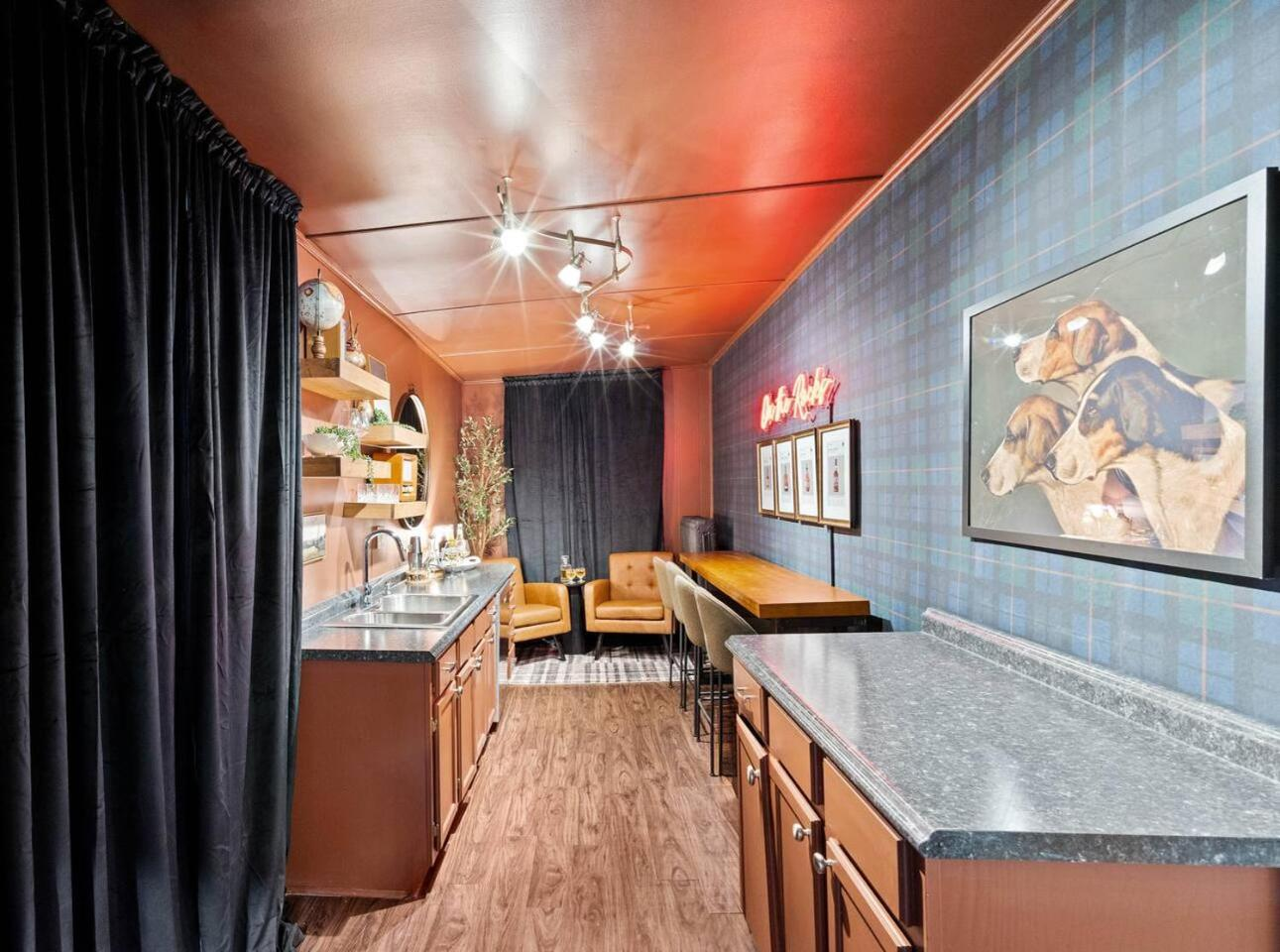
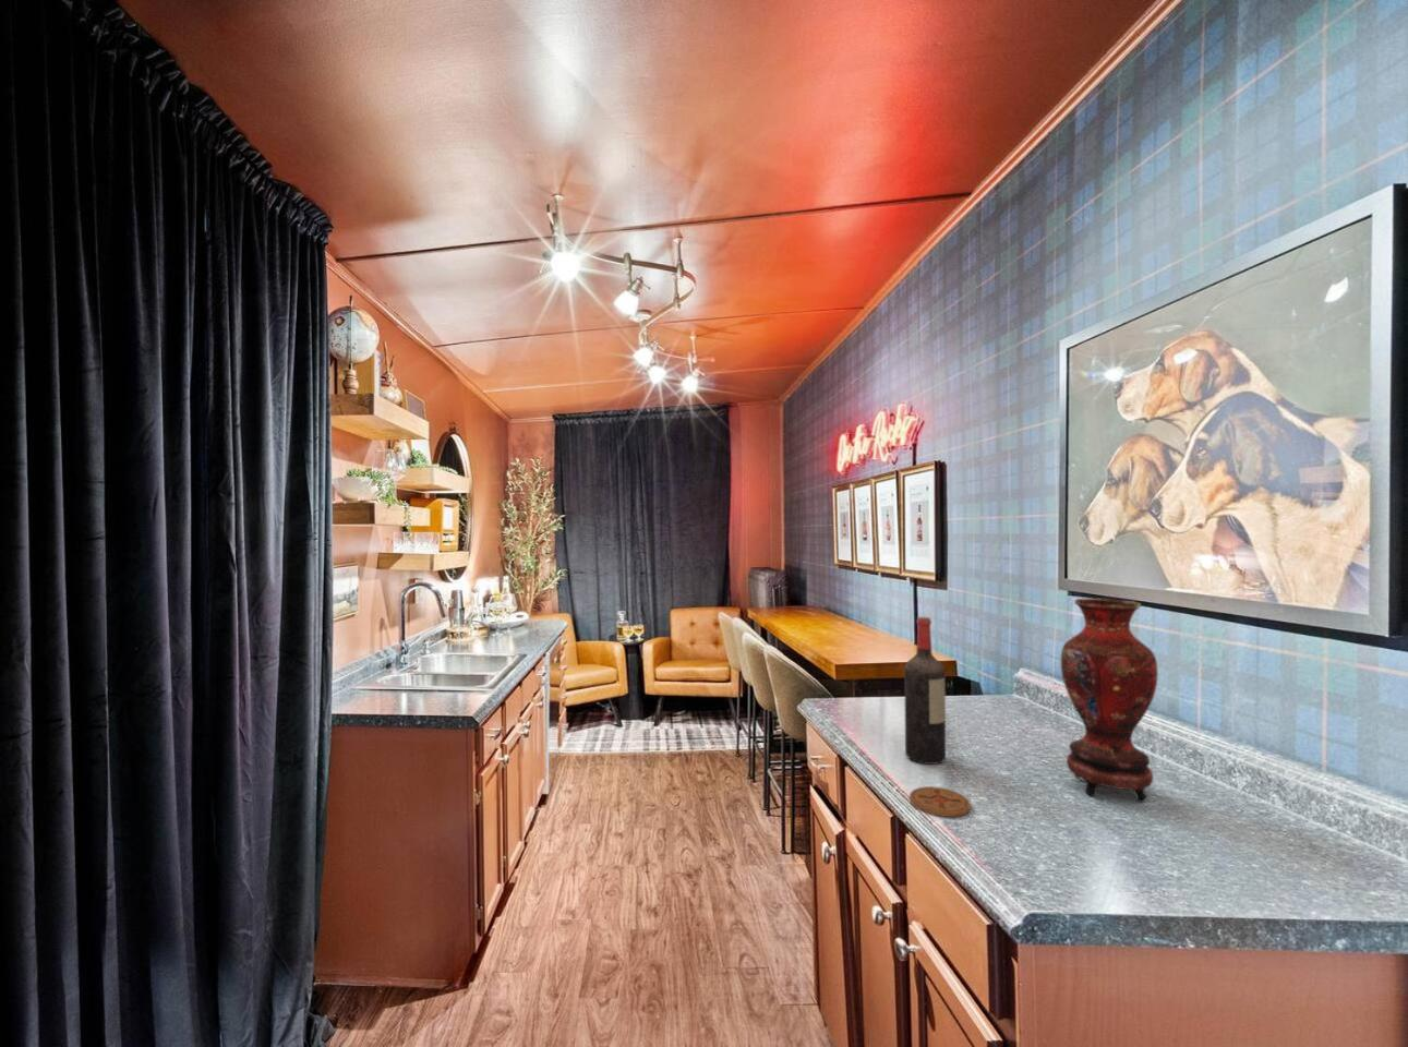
+ coaster [909,785,971,818]
+ wine bottle [903,616,947,765]
+ vase [1060,597,1159,804]
